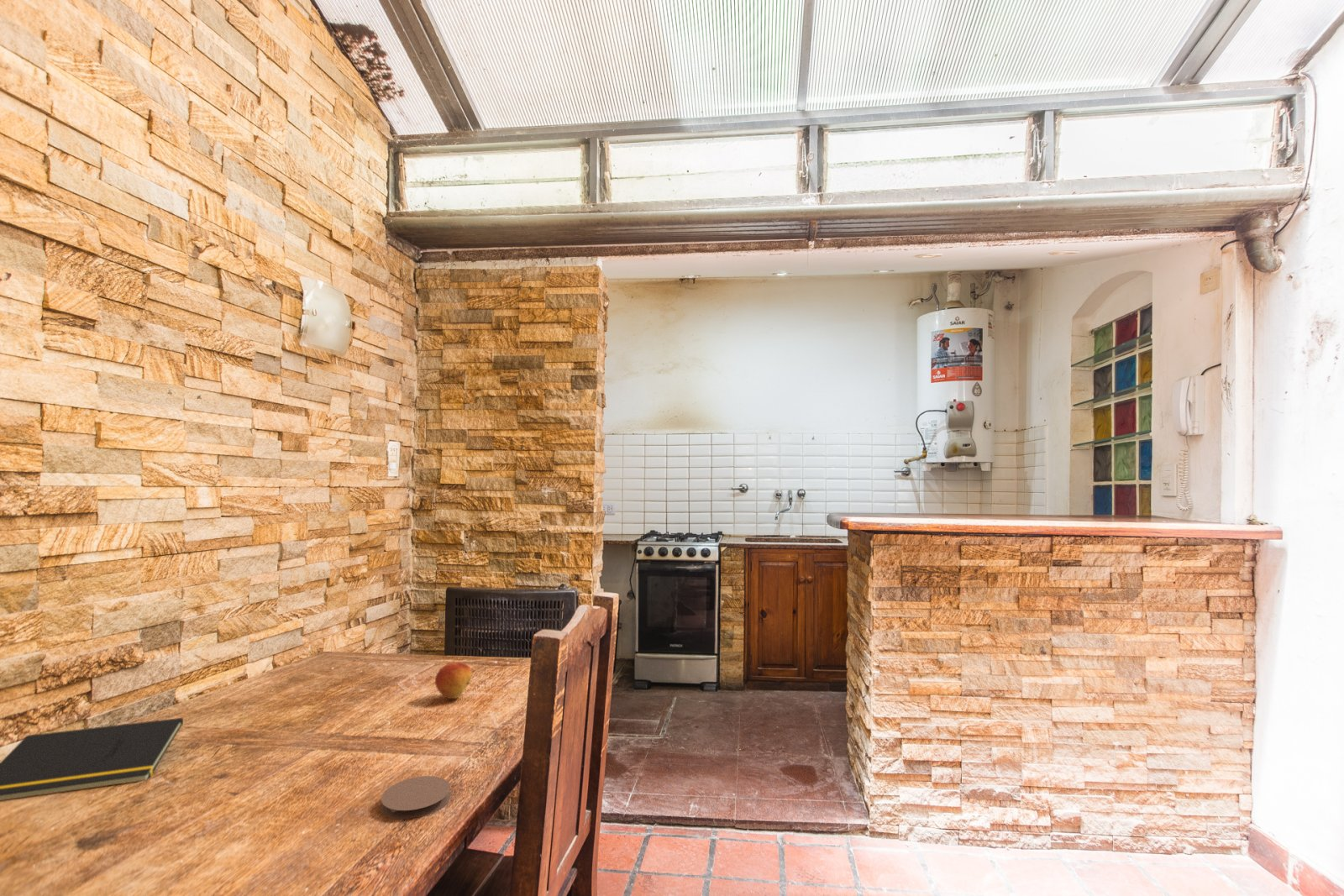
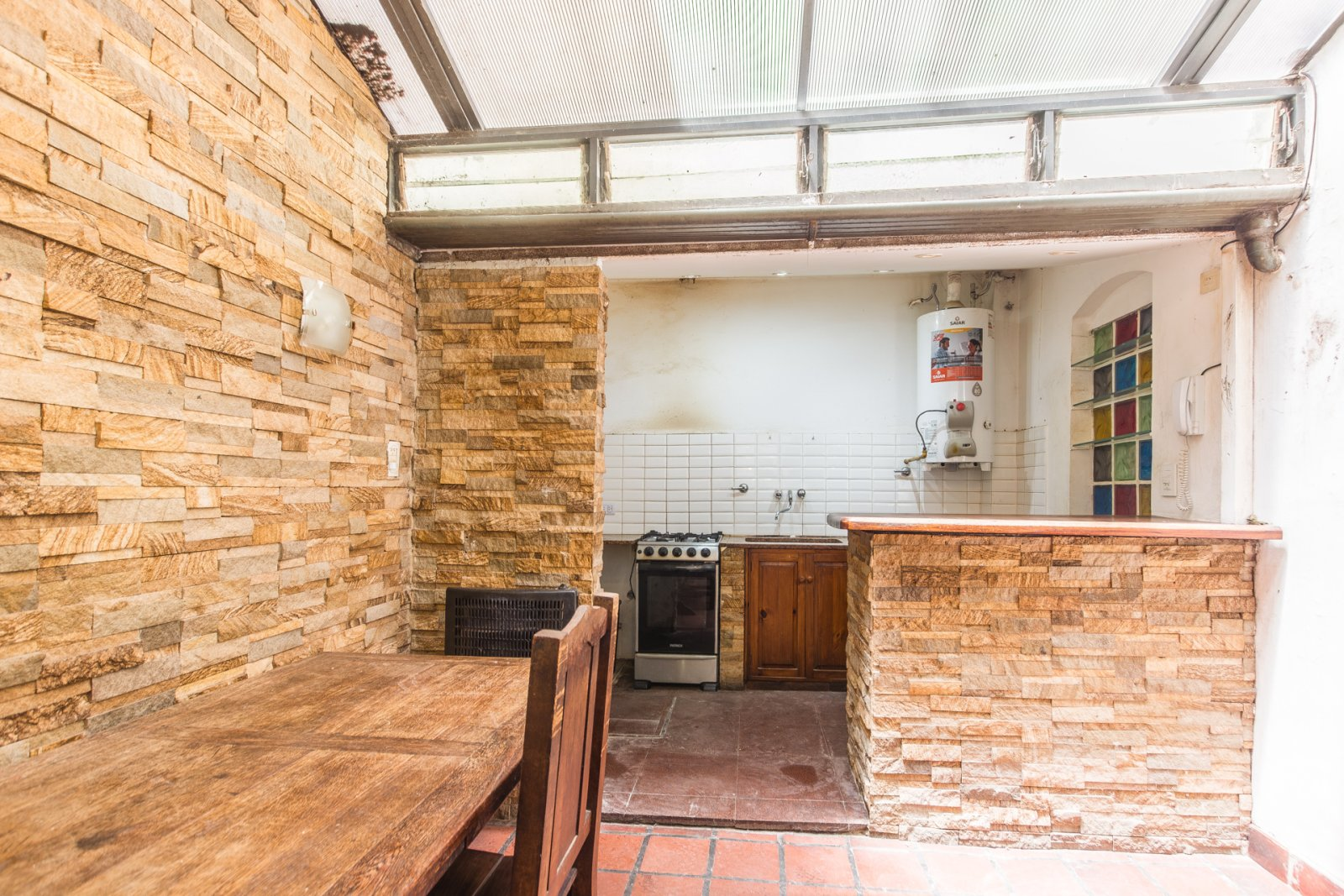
- coaster [381,775,451,820]
- fruit [434,661,473,700]
- notepad [0,717,184,801]
